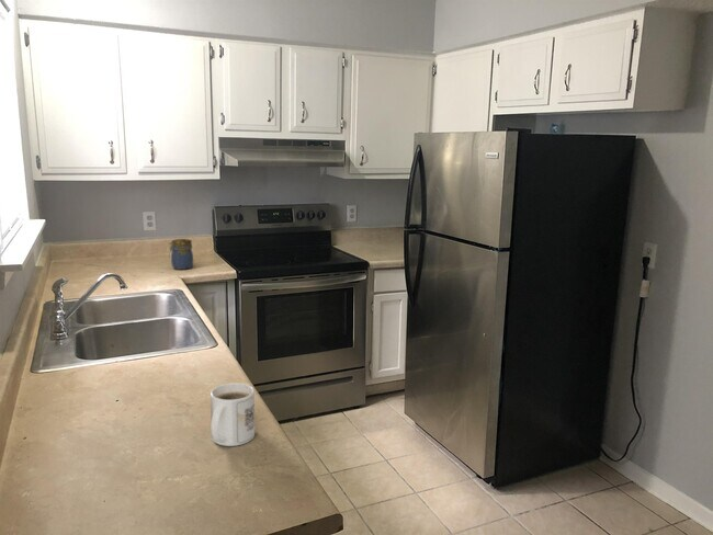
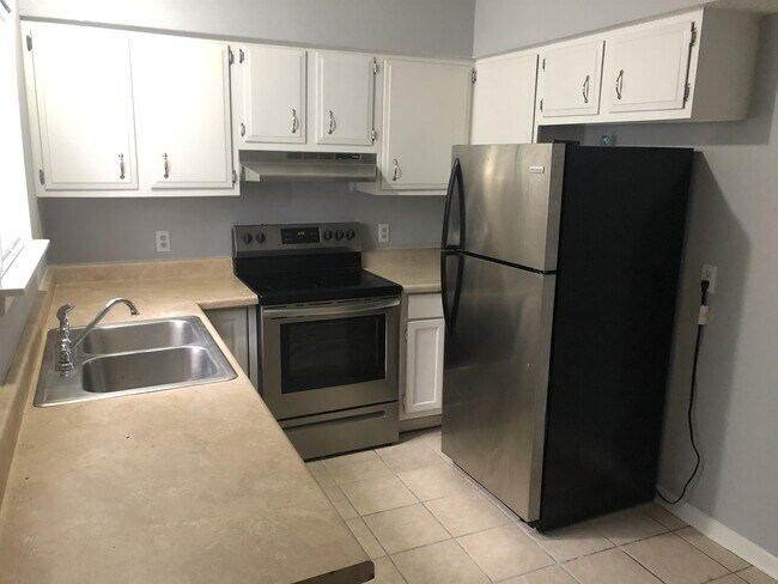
- jar [168,238,194,271]
- mug [210,382,256,447]
